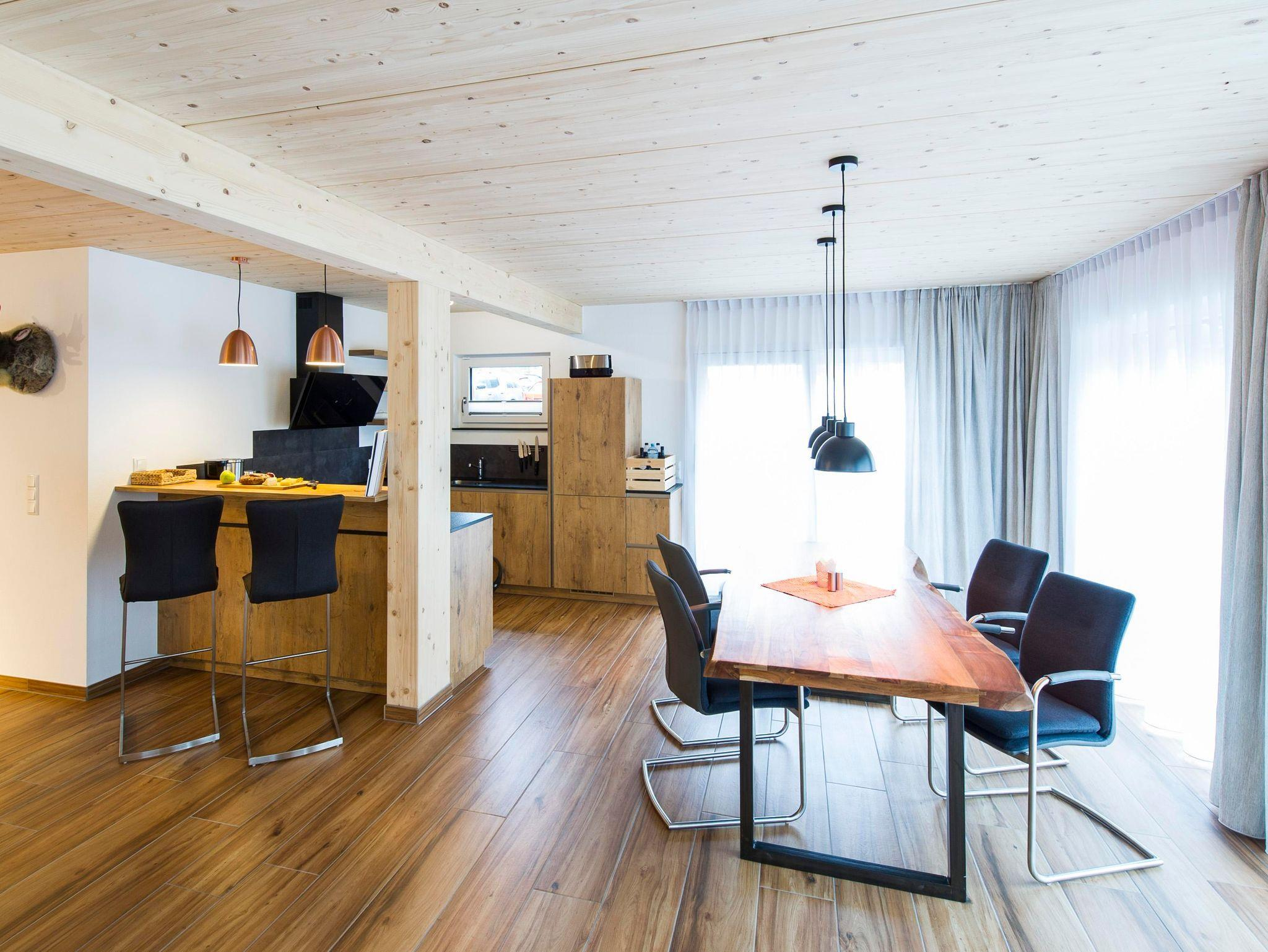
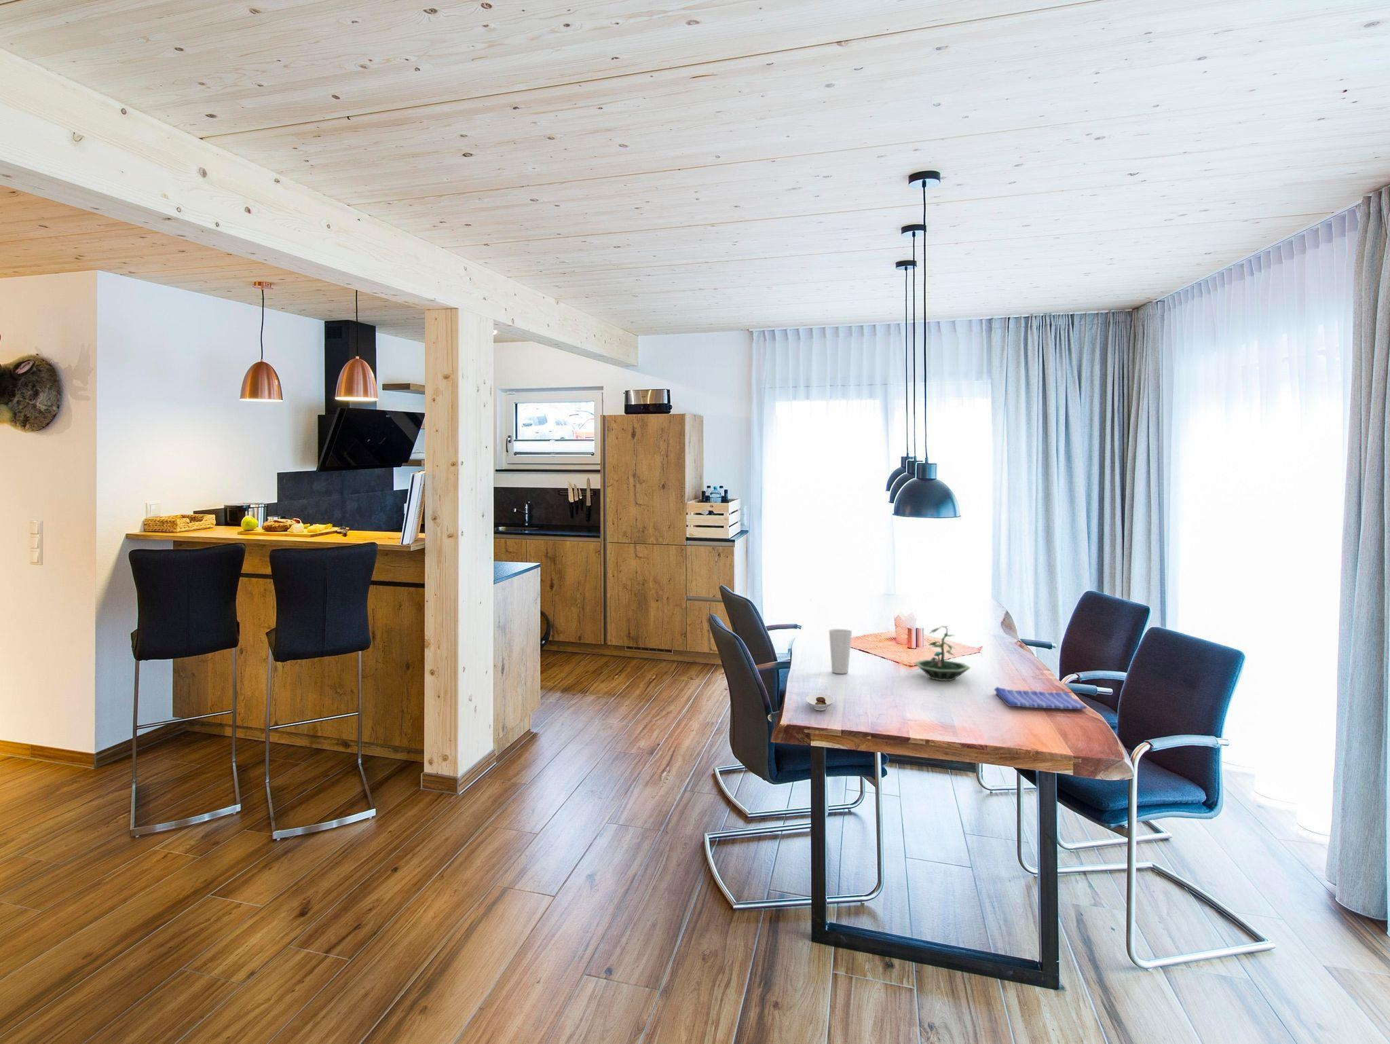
+ saucer [806,692,835,712]
+ dish towel [993,686,1087,710]
+ cup [829,628,853,674]
+ terrarium [913,626,971,681]
